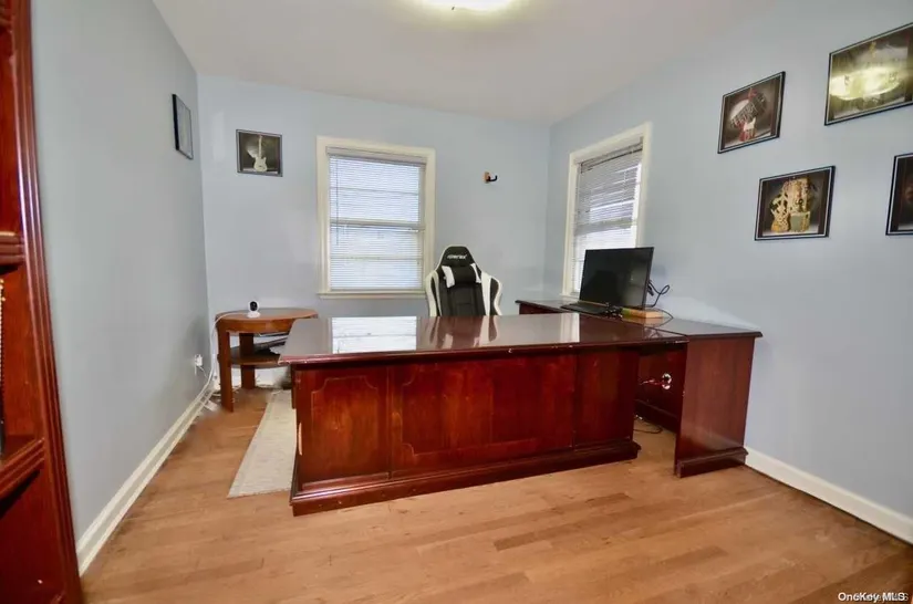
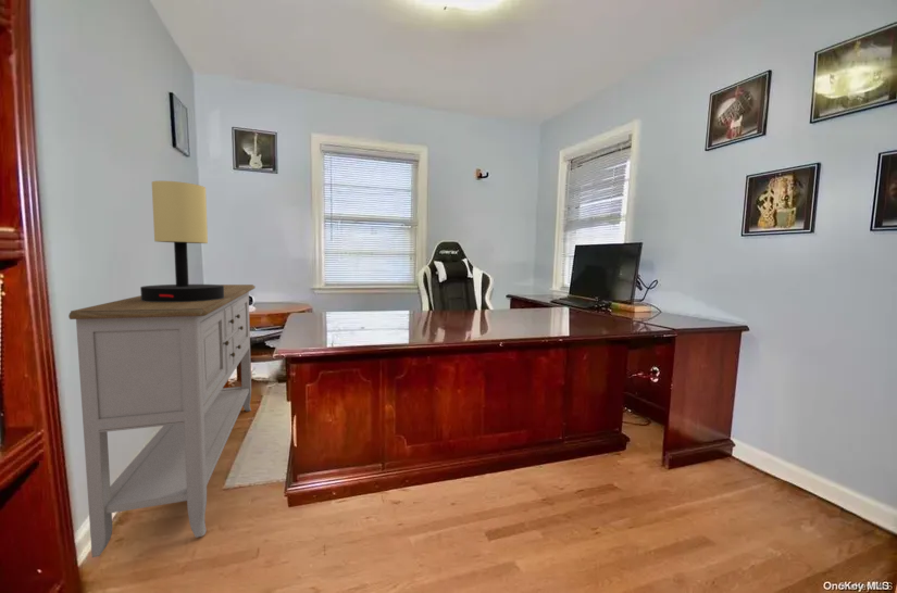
+ table lamp [139,180,224,302]
+ sideboard [67,283,257,558]
